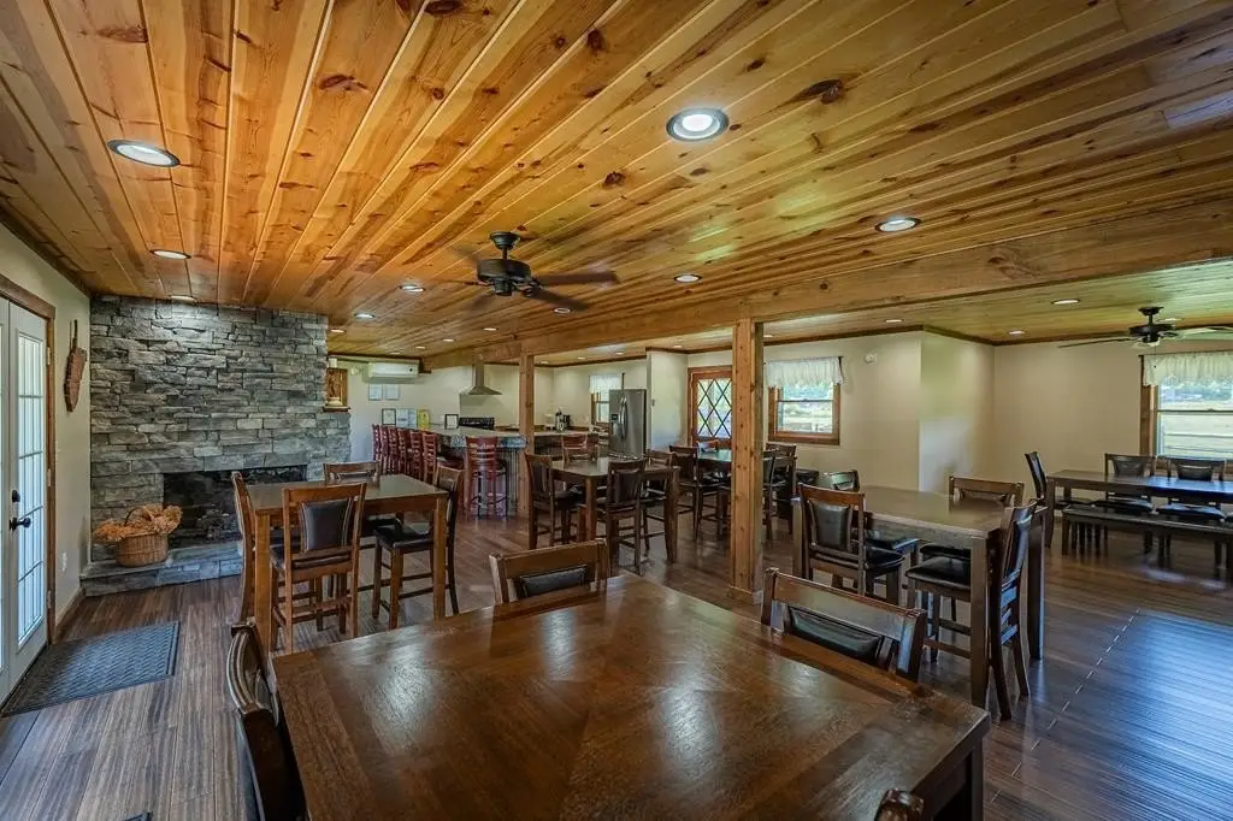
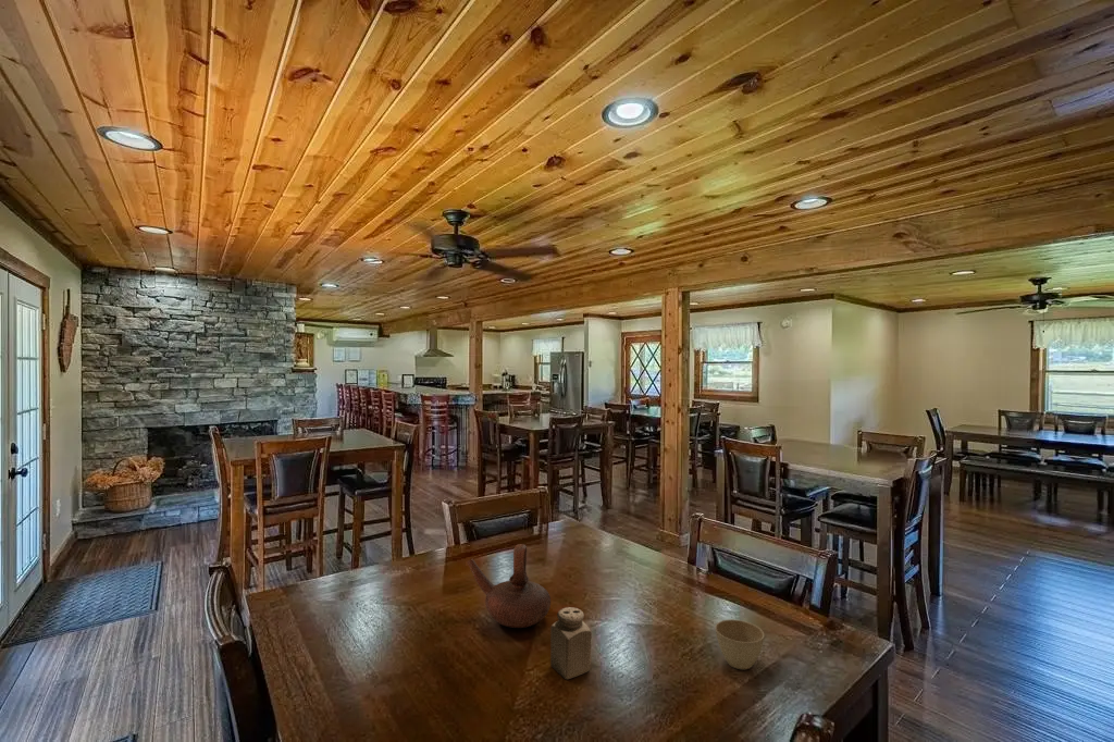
+ teapot [467,543,552,629]
+ salt shaker [549,606,592,680]
+ flower pot [715,619,765,670]
